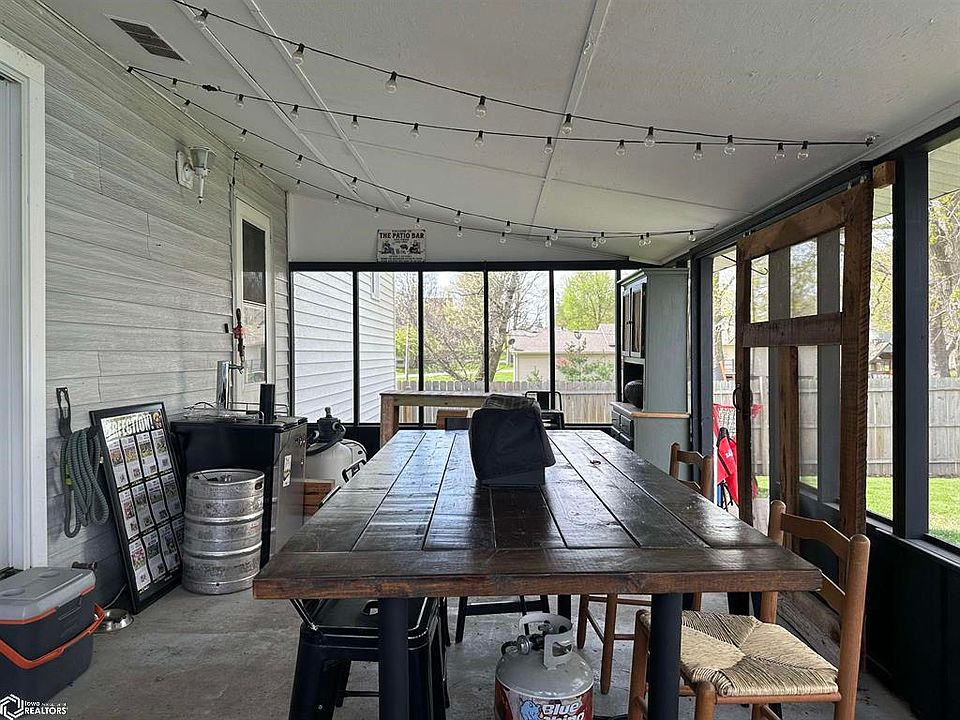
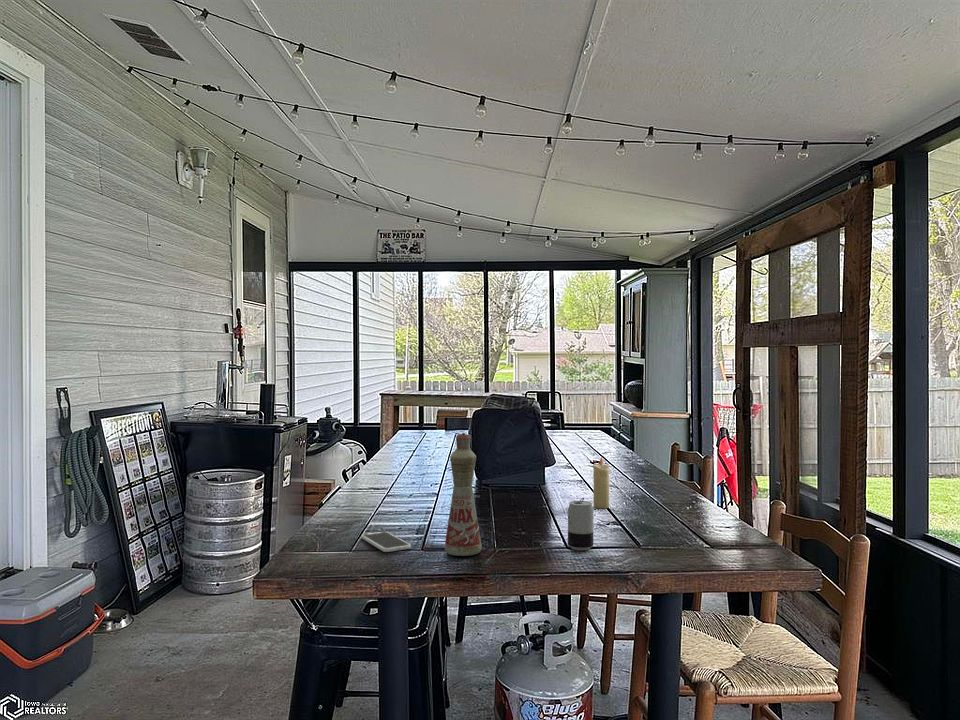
+ beverage can [567,497,594,551]
+ bottle [444,432,483,557]
+ smartphone [360,531,412,553]
+ candle [592,456,611,509]
